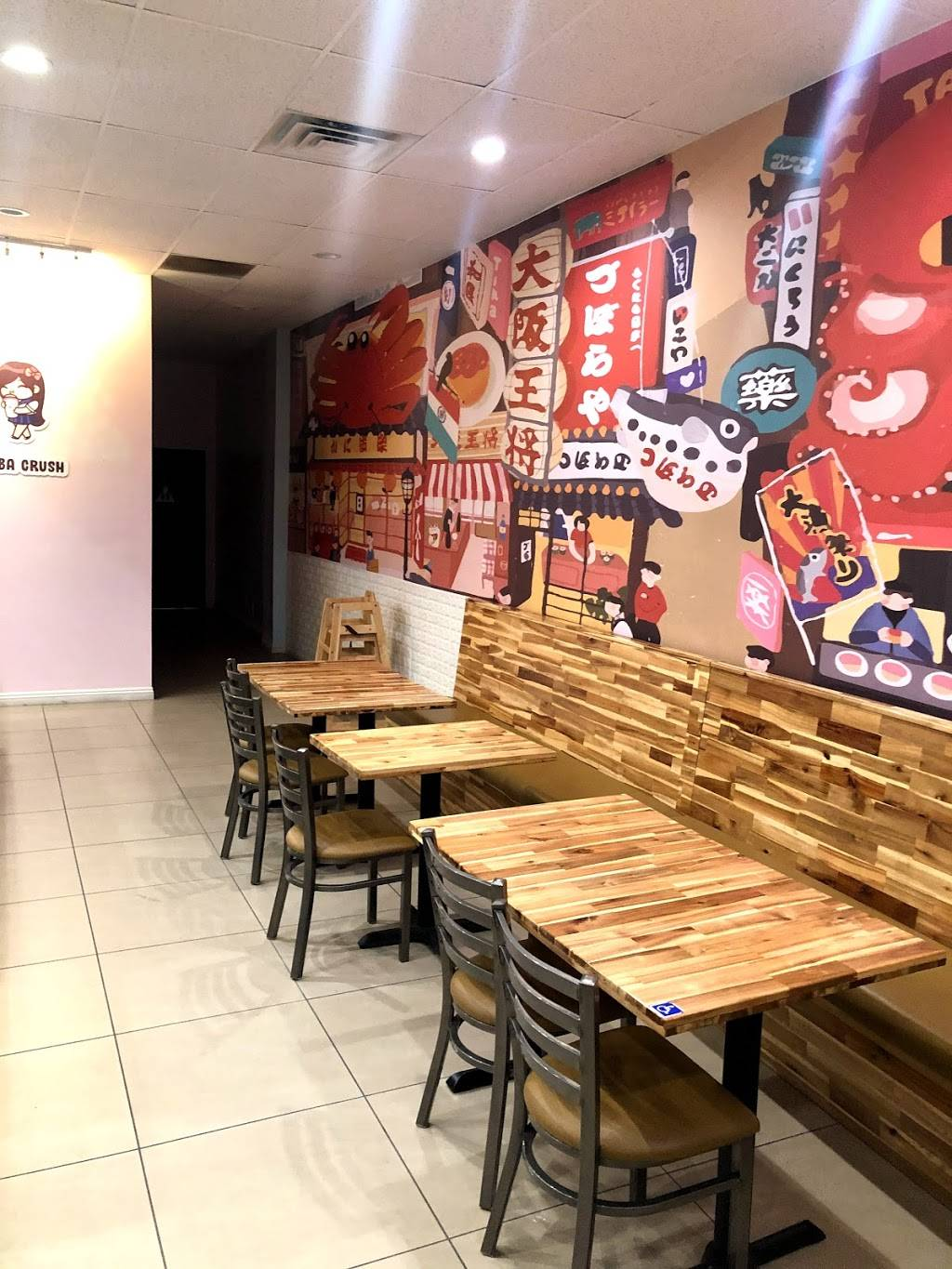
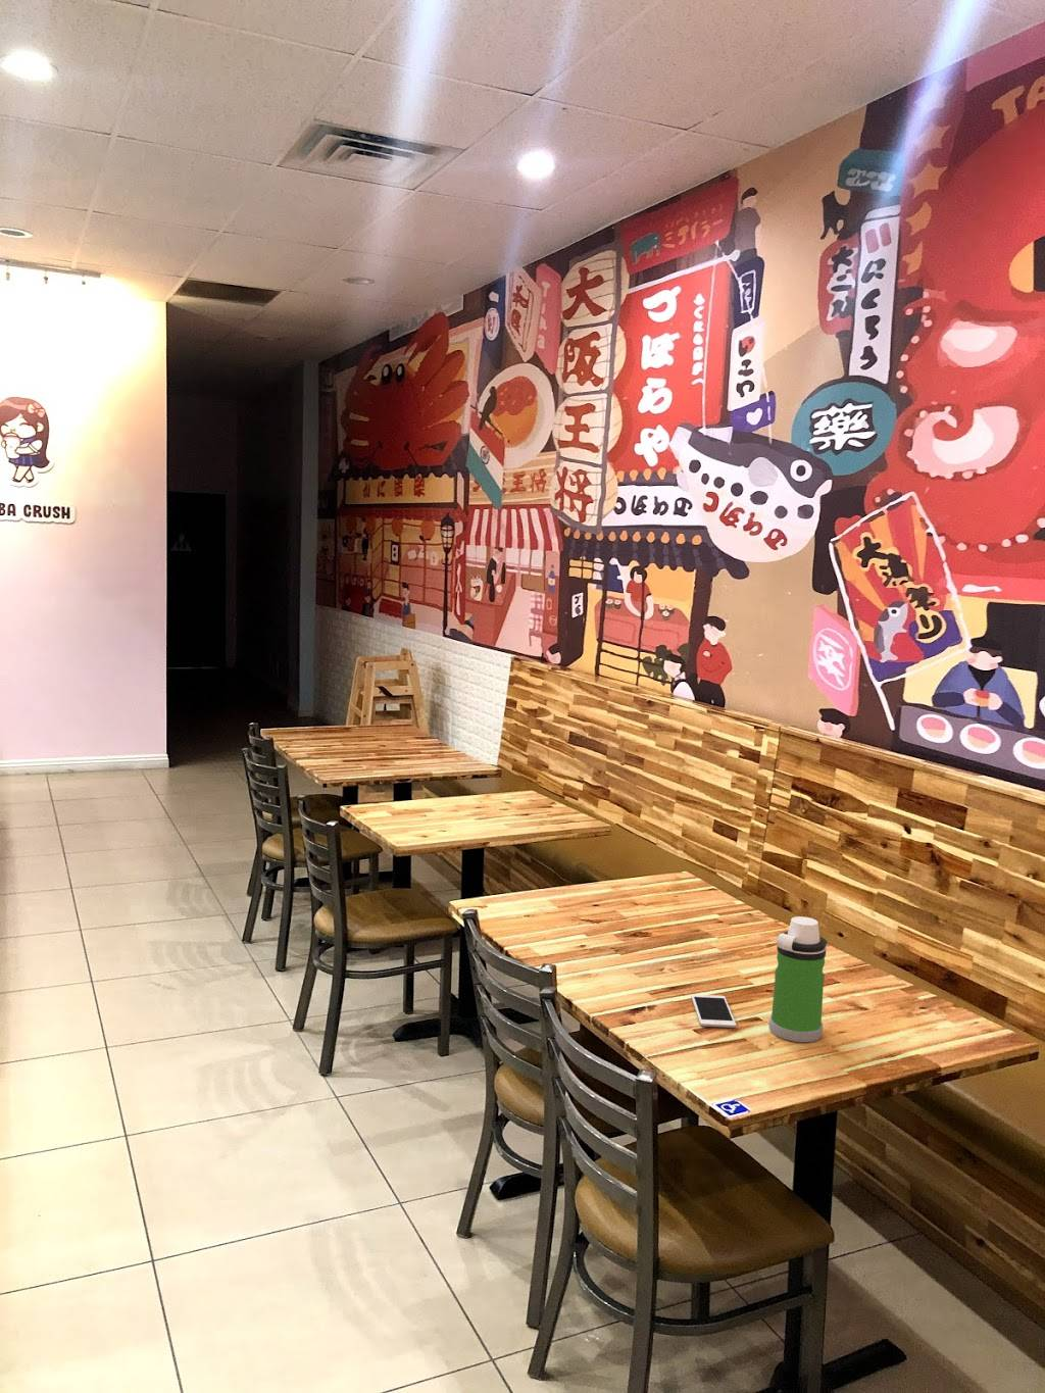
+ water bottle [768,915,829,1043]
+ cell phone [689,993,737,1029]
